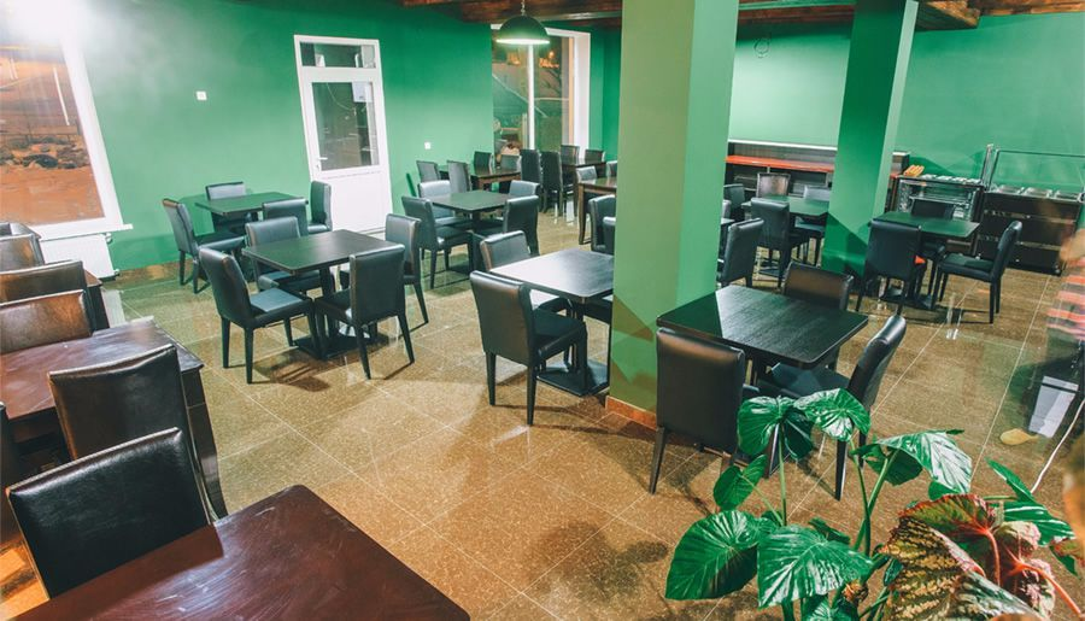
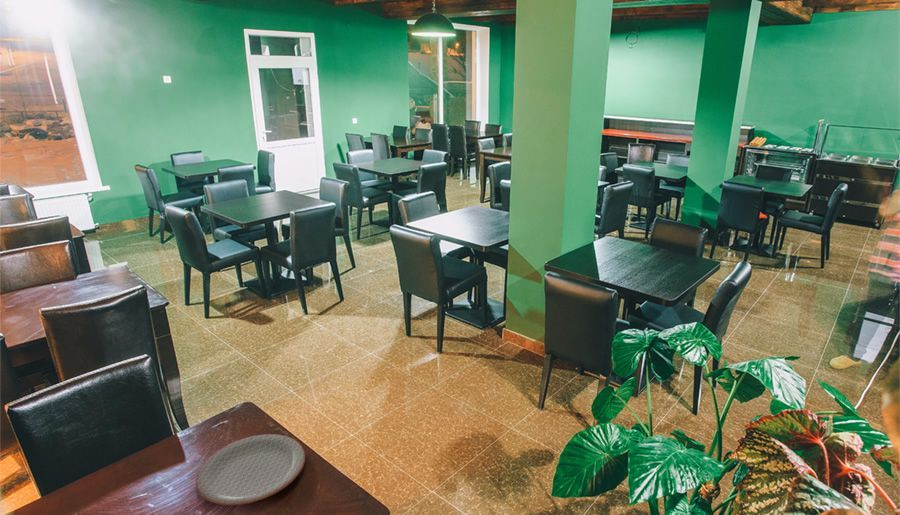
+ plate [195,433,306,506]
